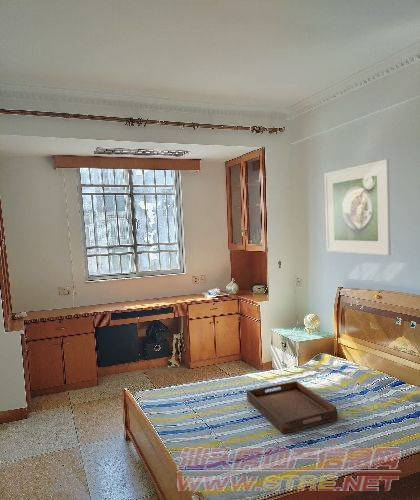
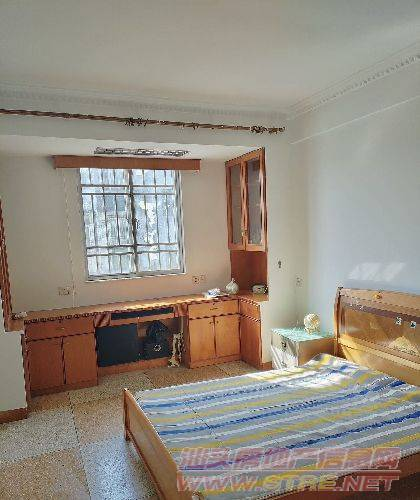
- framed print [324,158,392,256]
- serving tray [246,380,339,435]
